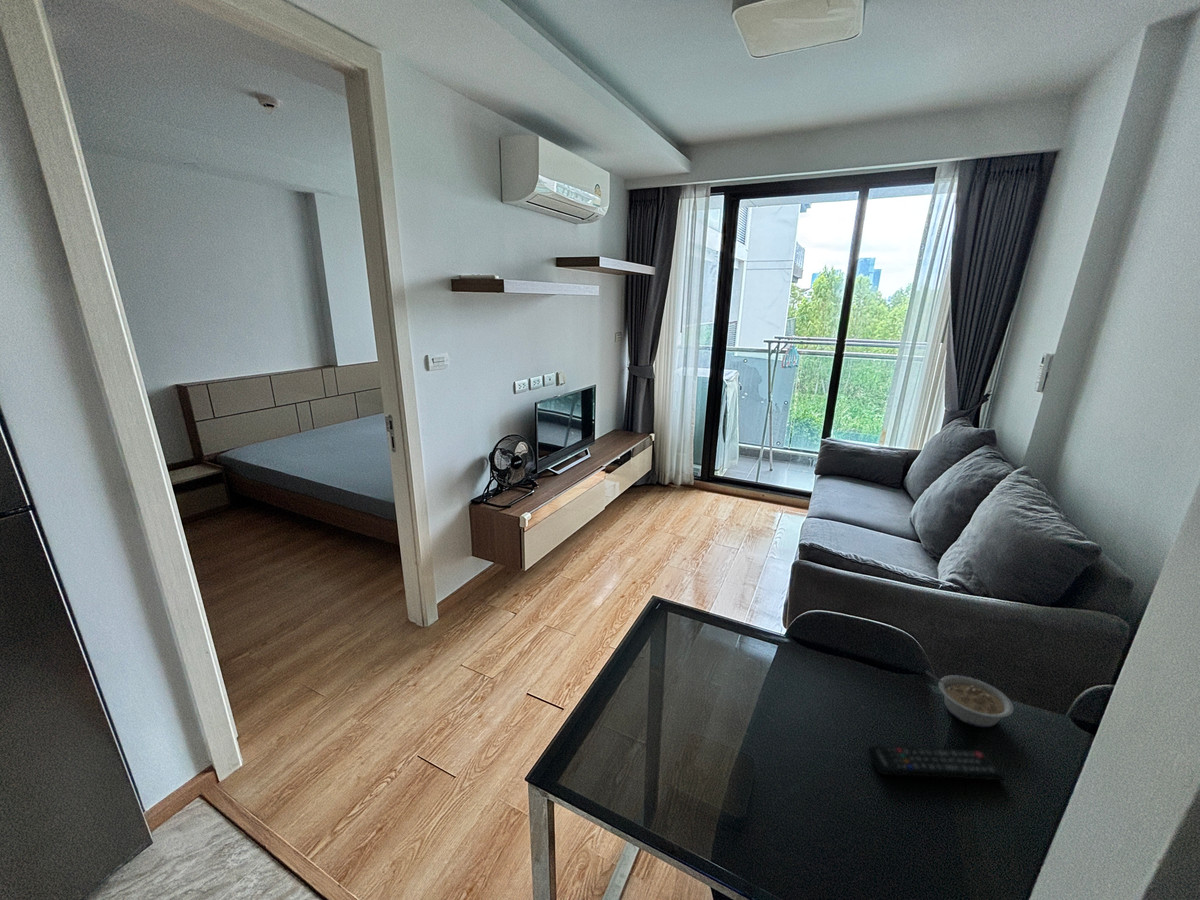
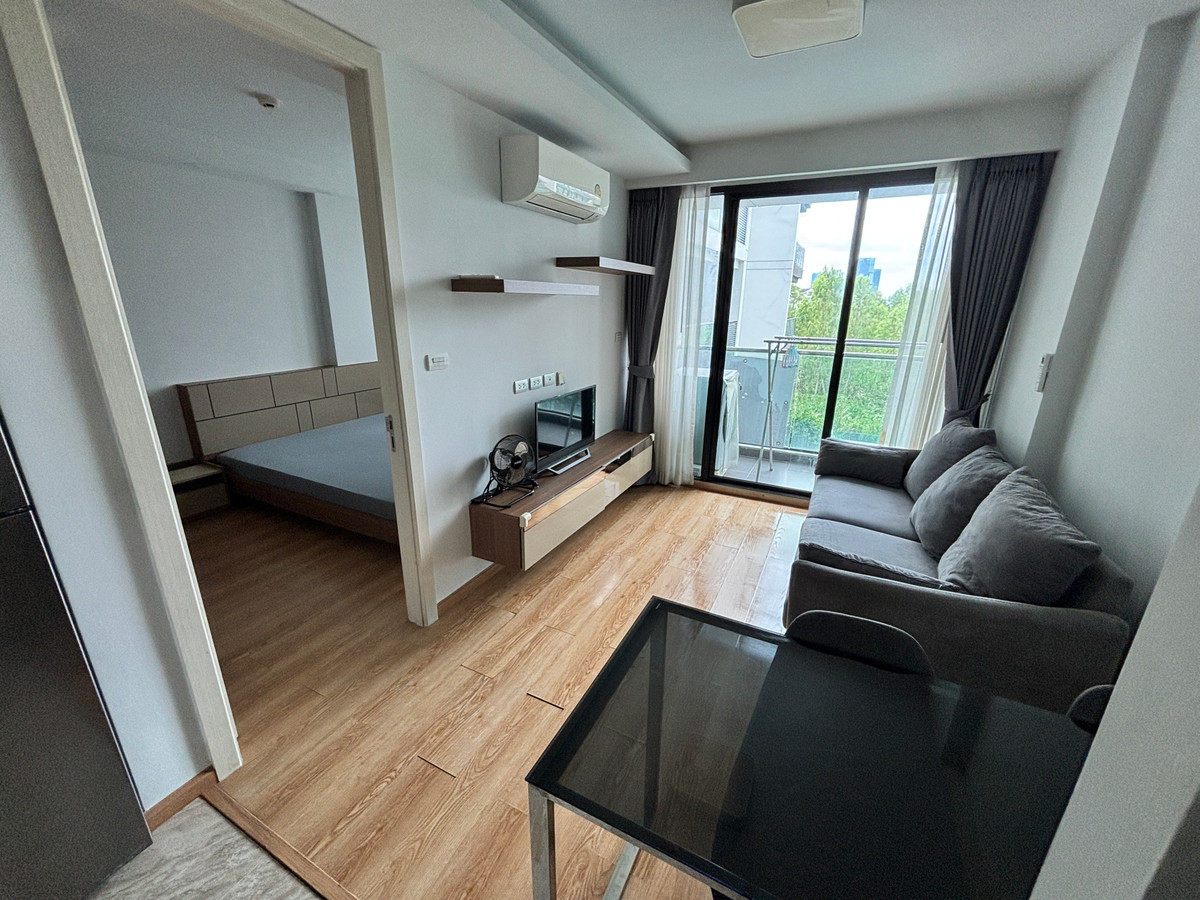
- legume [925,669,1015,728]
- remote control [868,745,1006,781]
